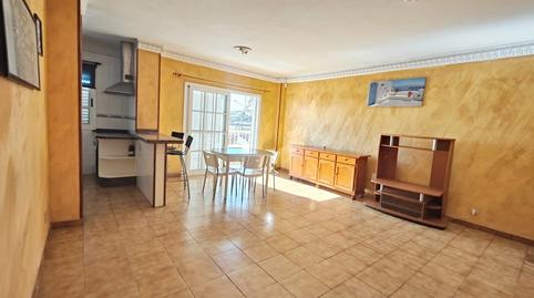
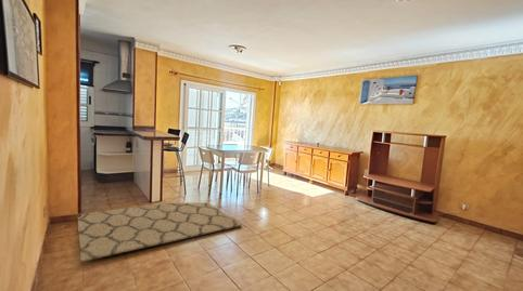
+ rug [76,201,243,263]
